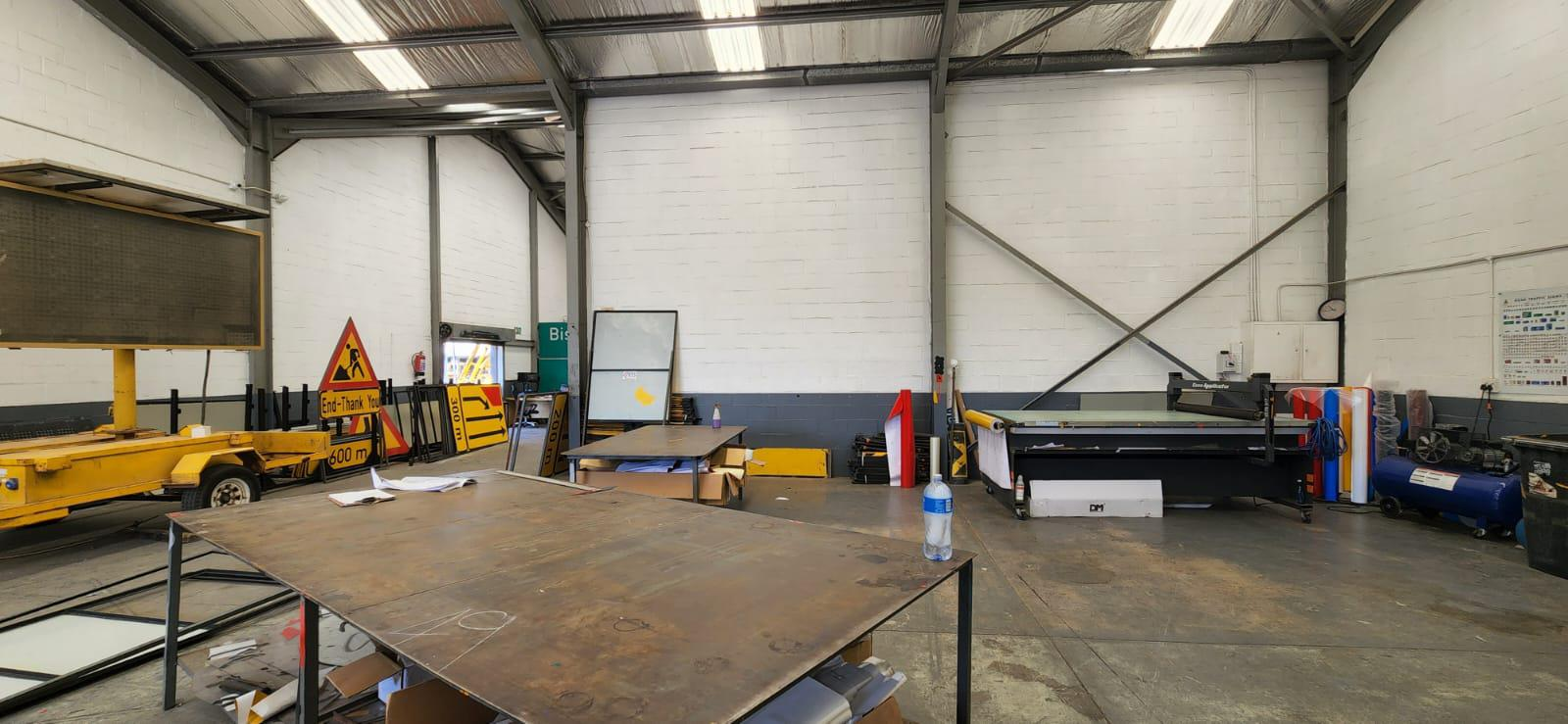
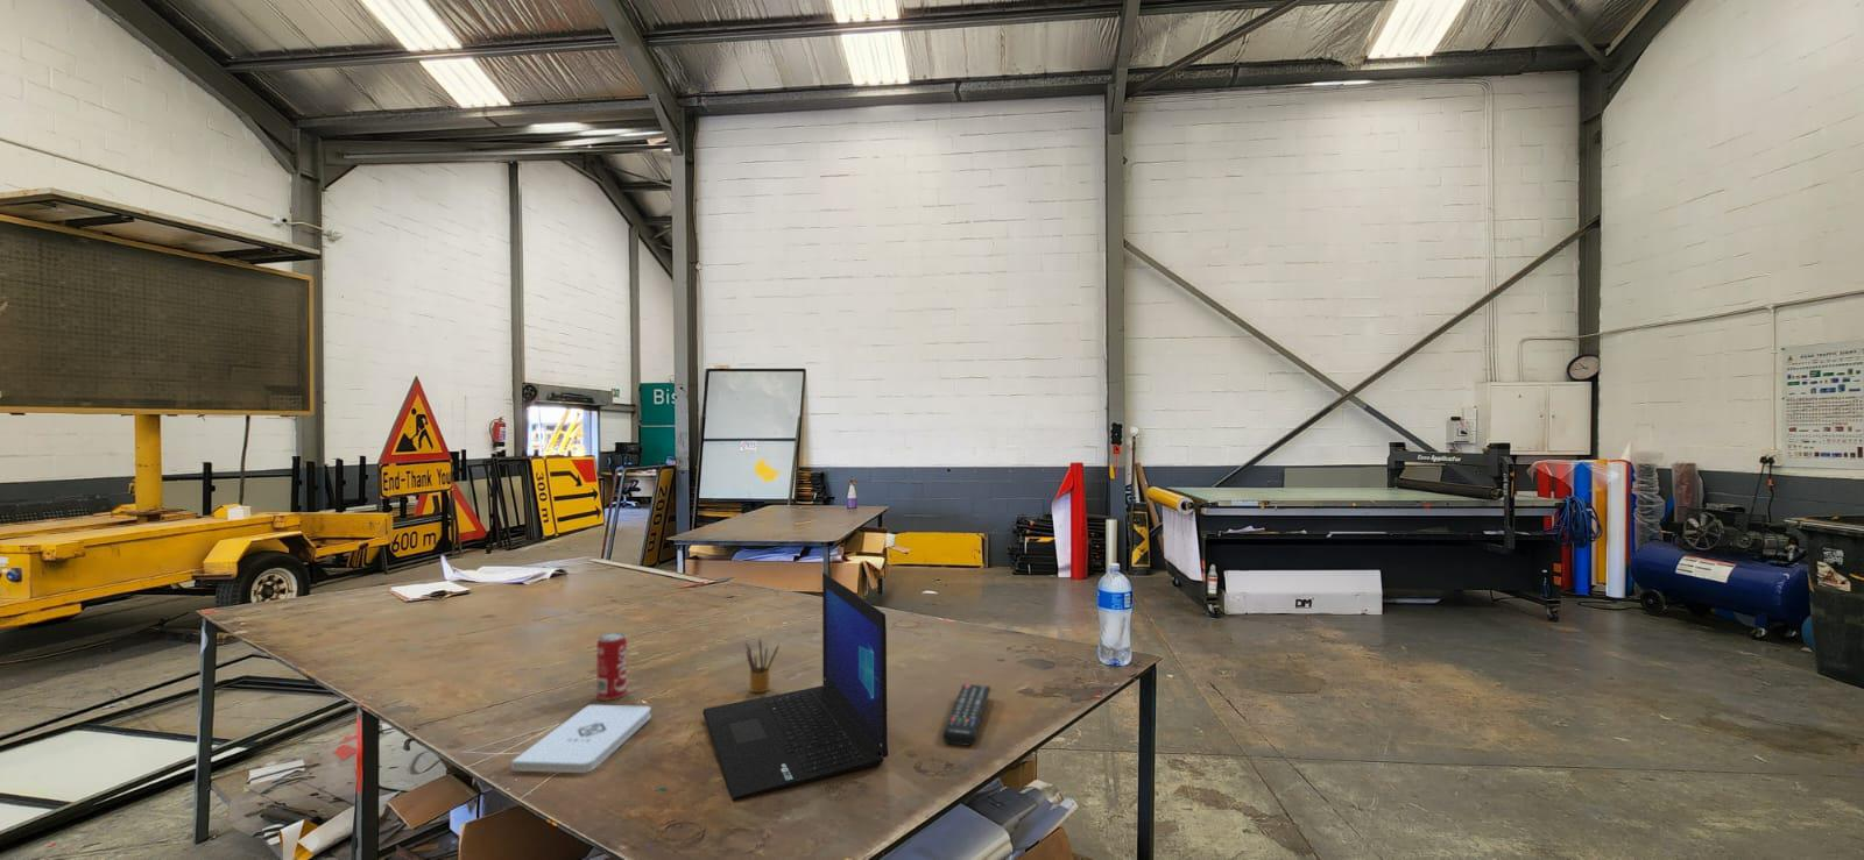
+ beverage can [596,632,628,702]
+ remote control [942,683,991,747]
+ notepad [510,704,653,774]
+ laptop [701,571,889,802]
+ pencil box [744,638,781,694]
